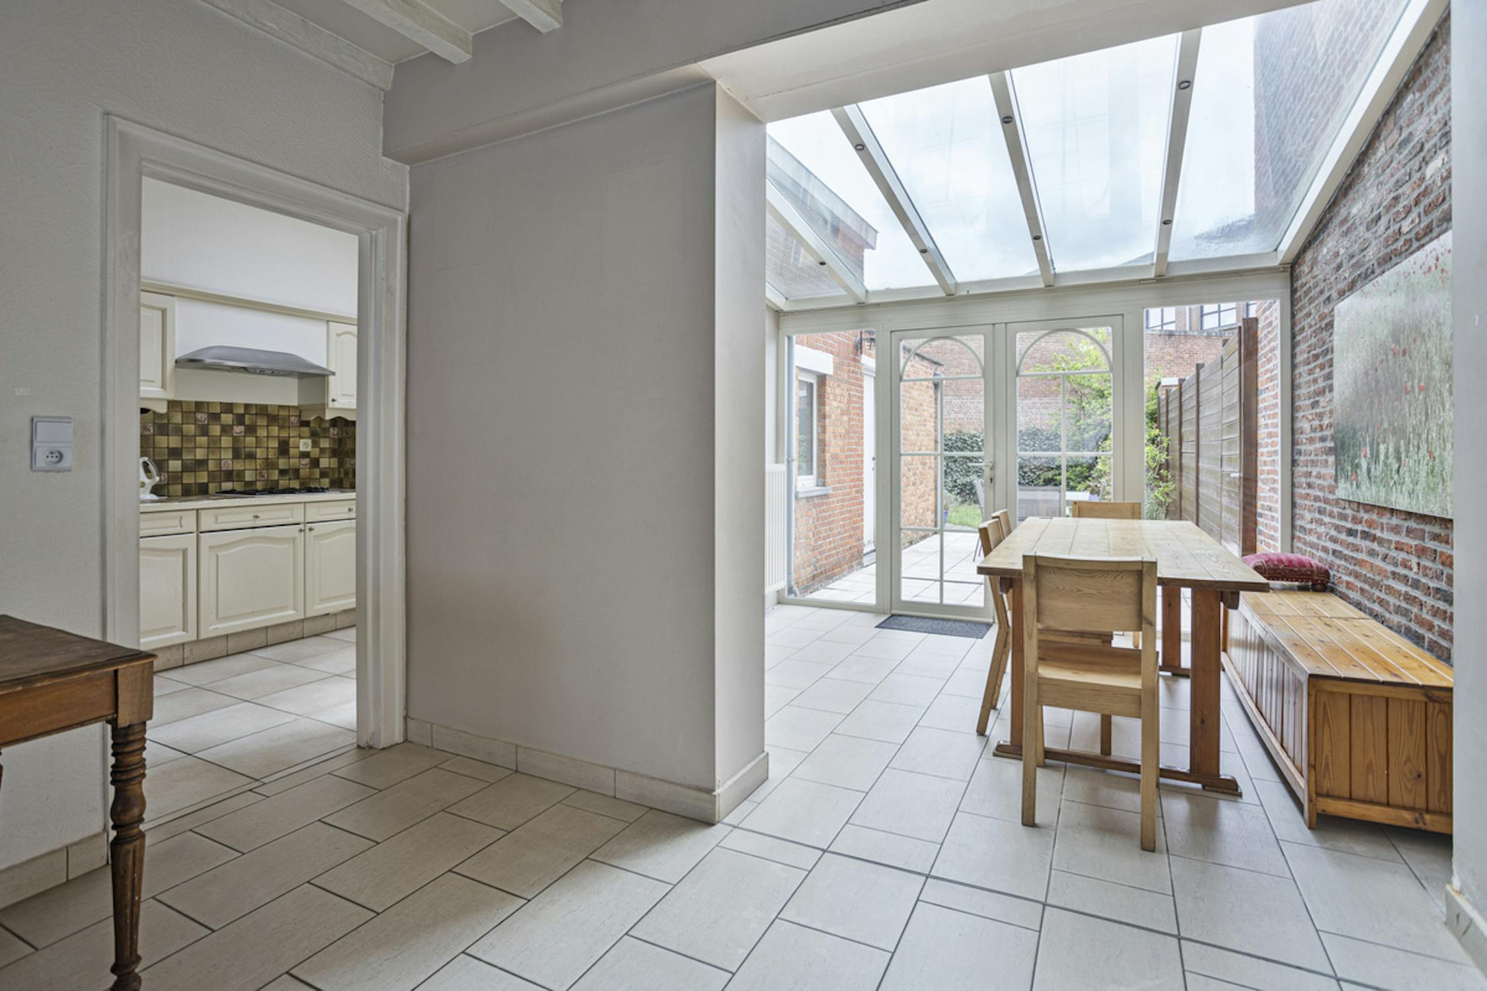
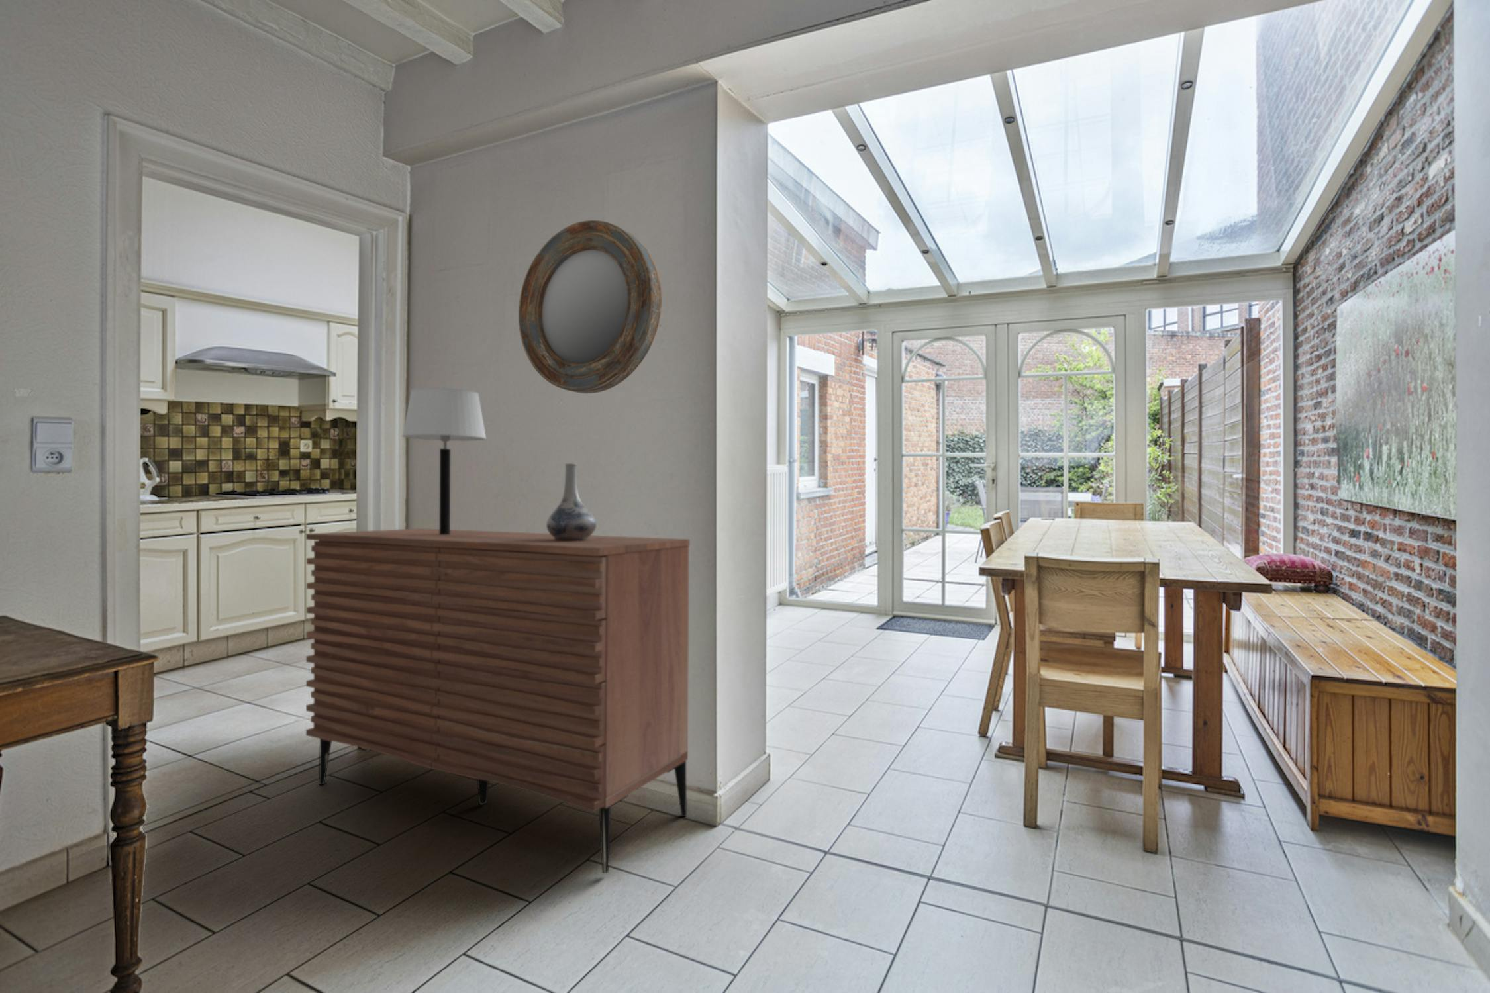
+ home mirror [518,219,662,393]
+ table lamp [401,387,488,535]
+ sideboard [305,528,691,873]
+ decorative vase [545,463,598,540]
